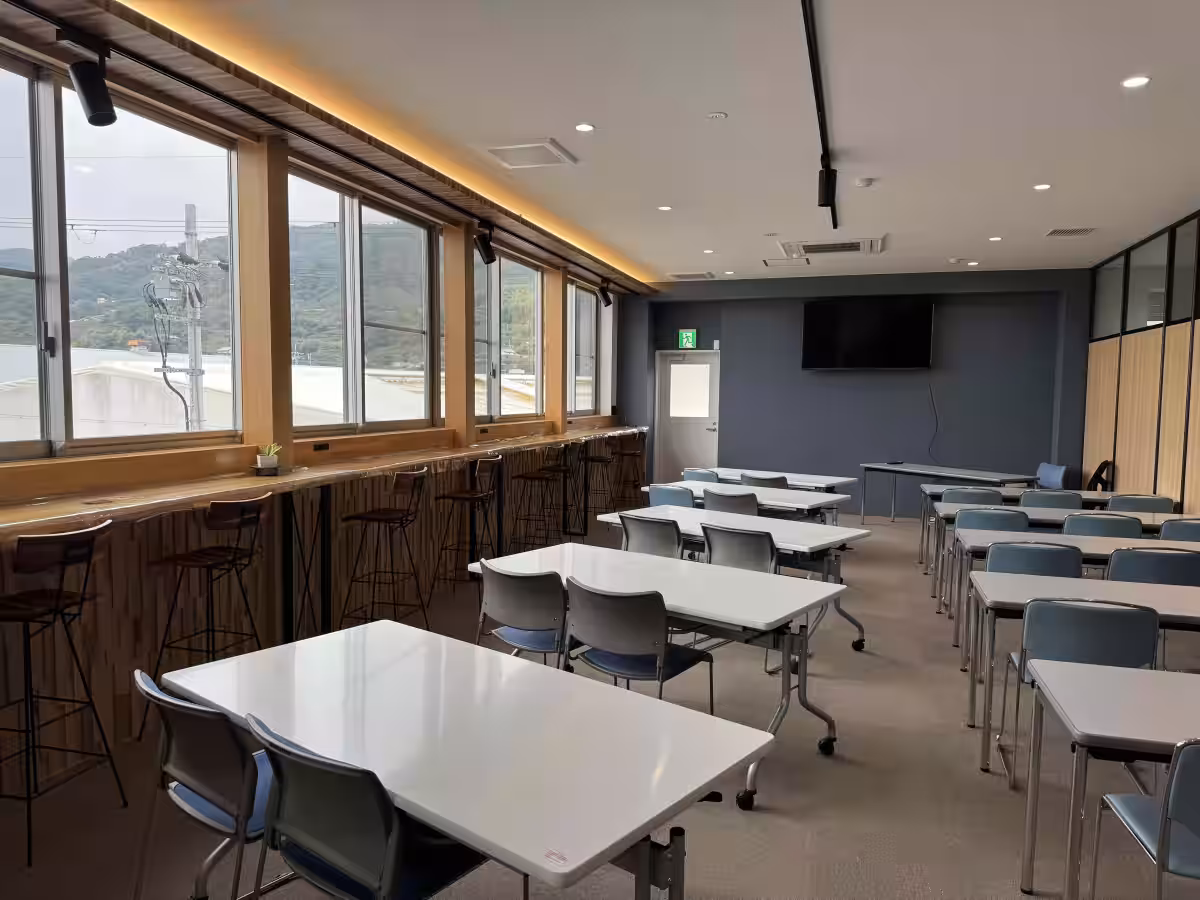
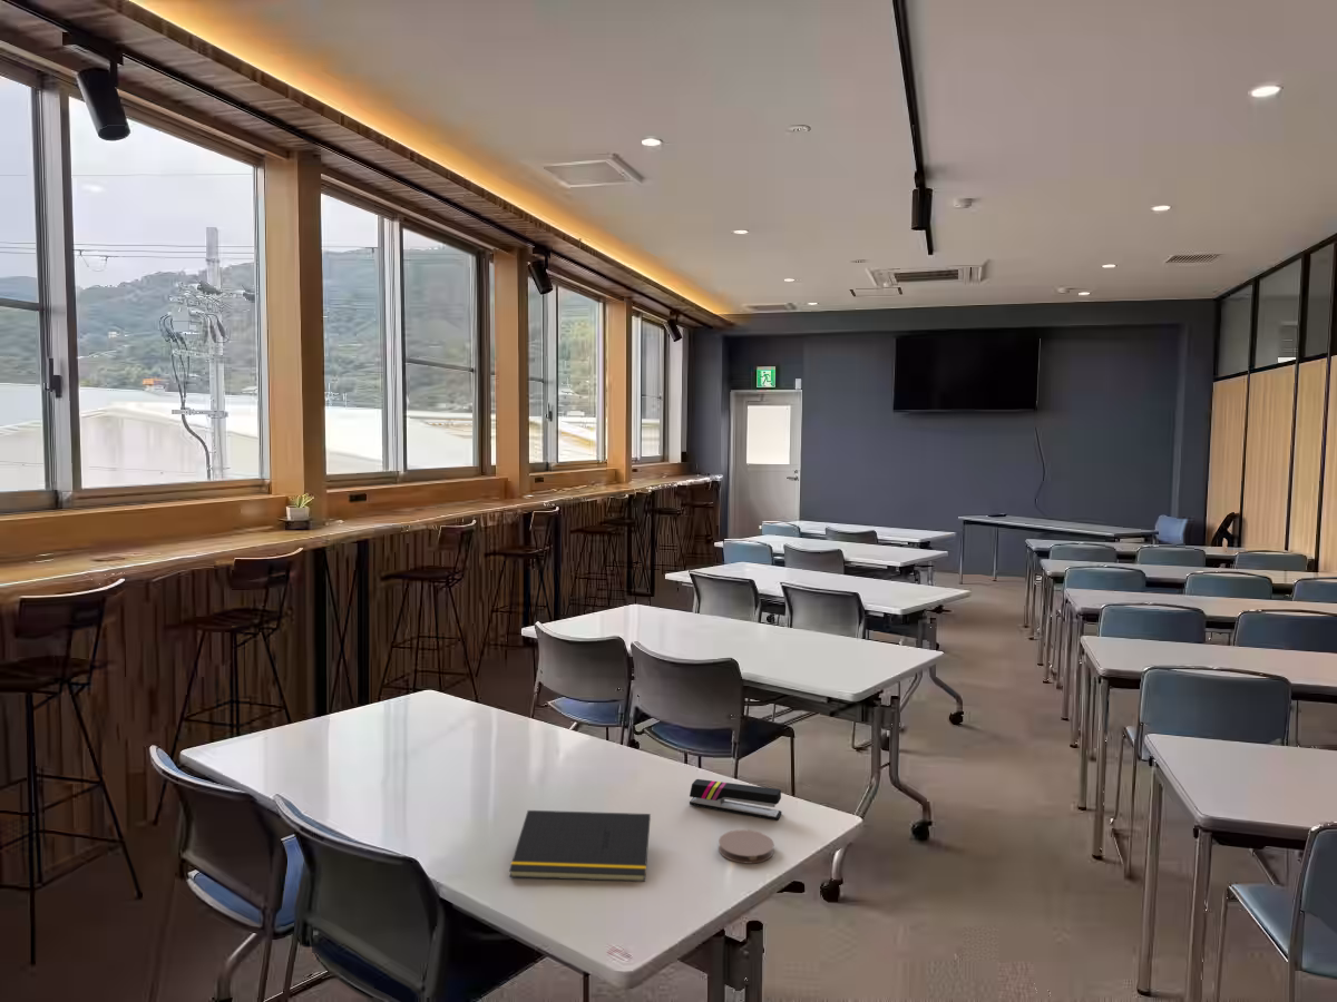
+ stapler [689,778,783,822]
+ notepad [508,809,652,883]
+ coaster [718,828,774,865]
